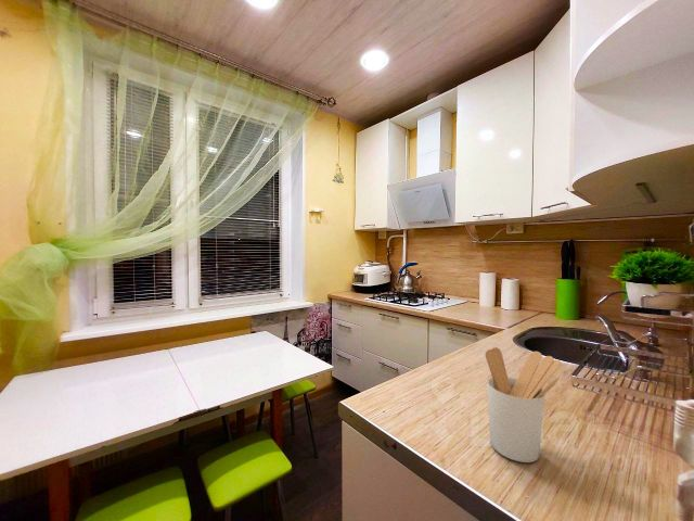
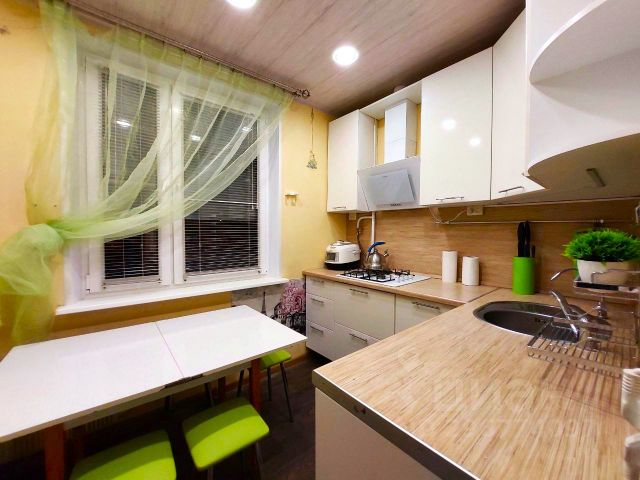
- utensil holder [485,346,562,463]
